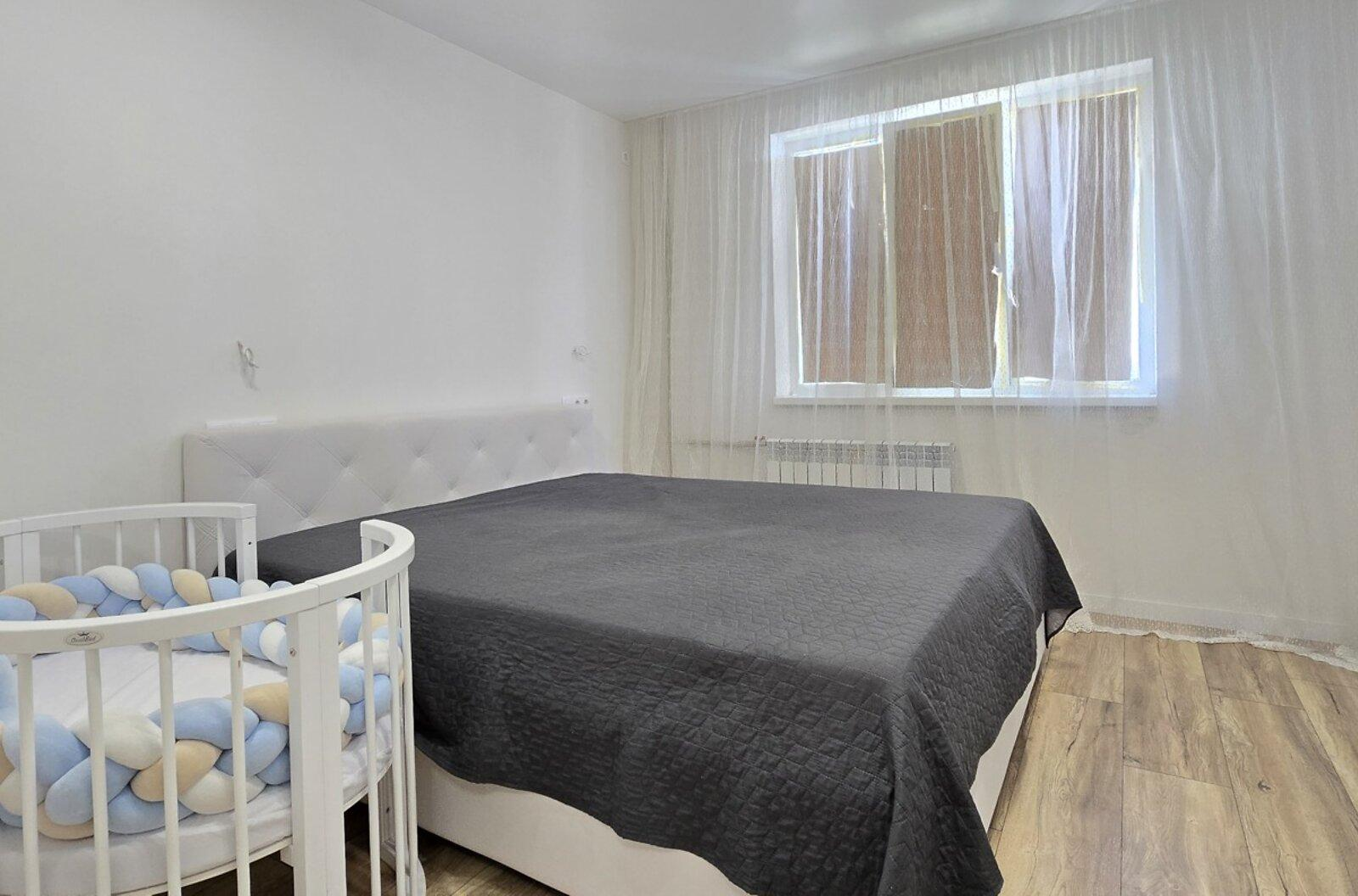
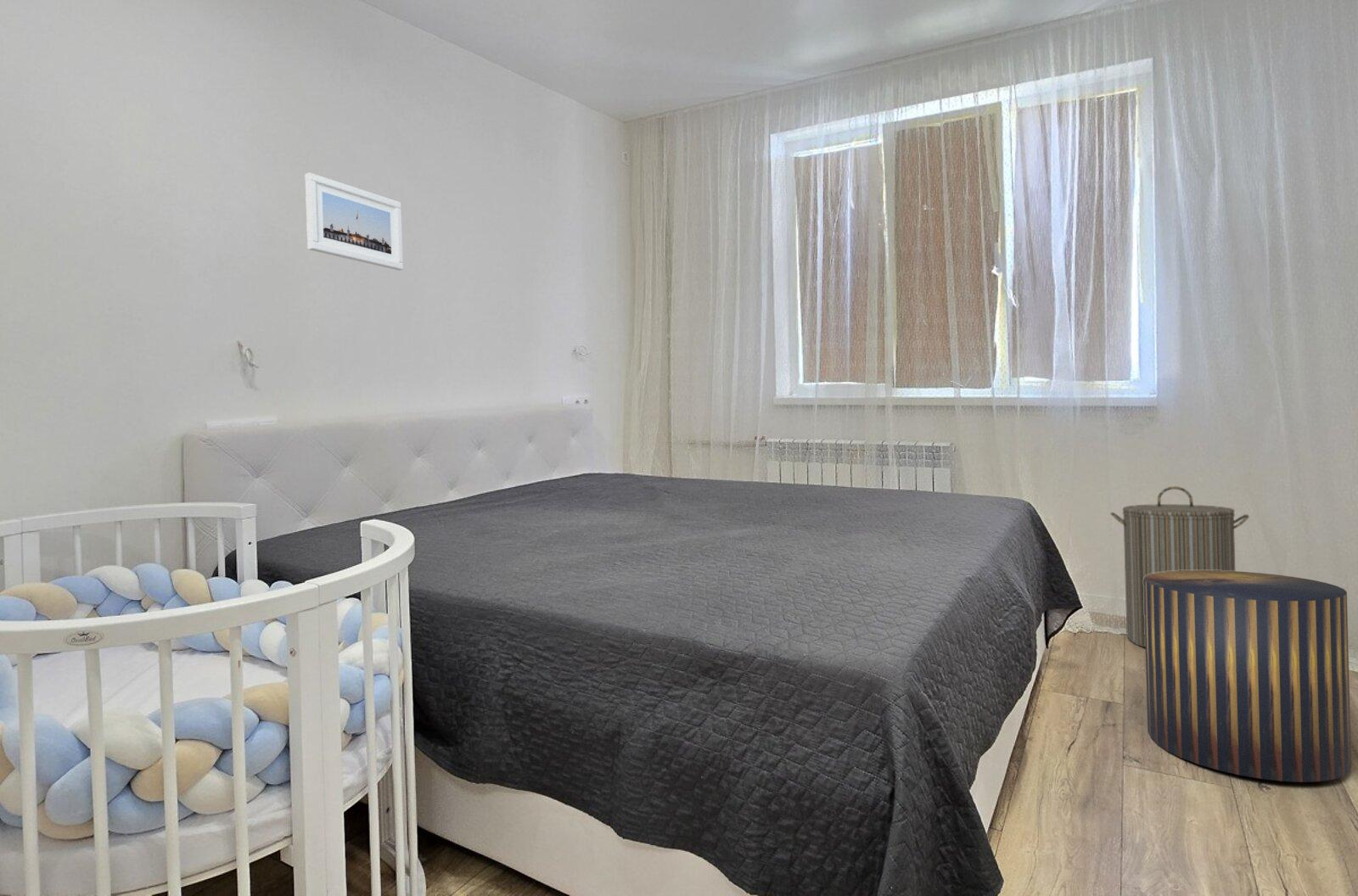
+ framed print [305,172,404,272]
+ stool [1143,570,1352,783]
+ laundry hamper [1109,485,1250,648]
